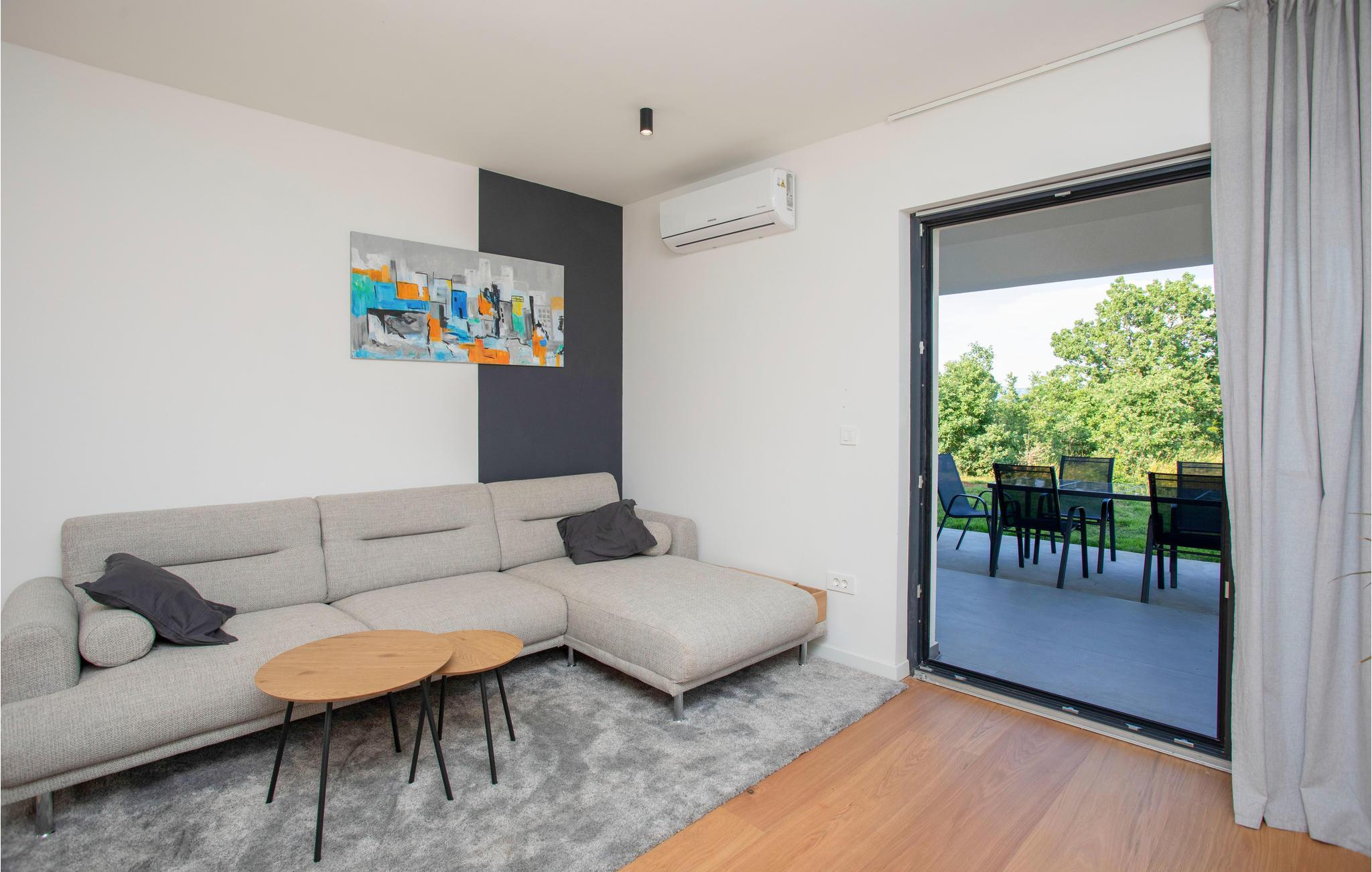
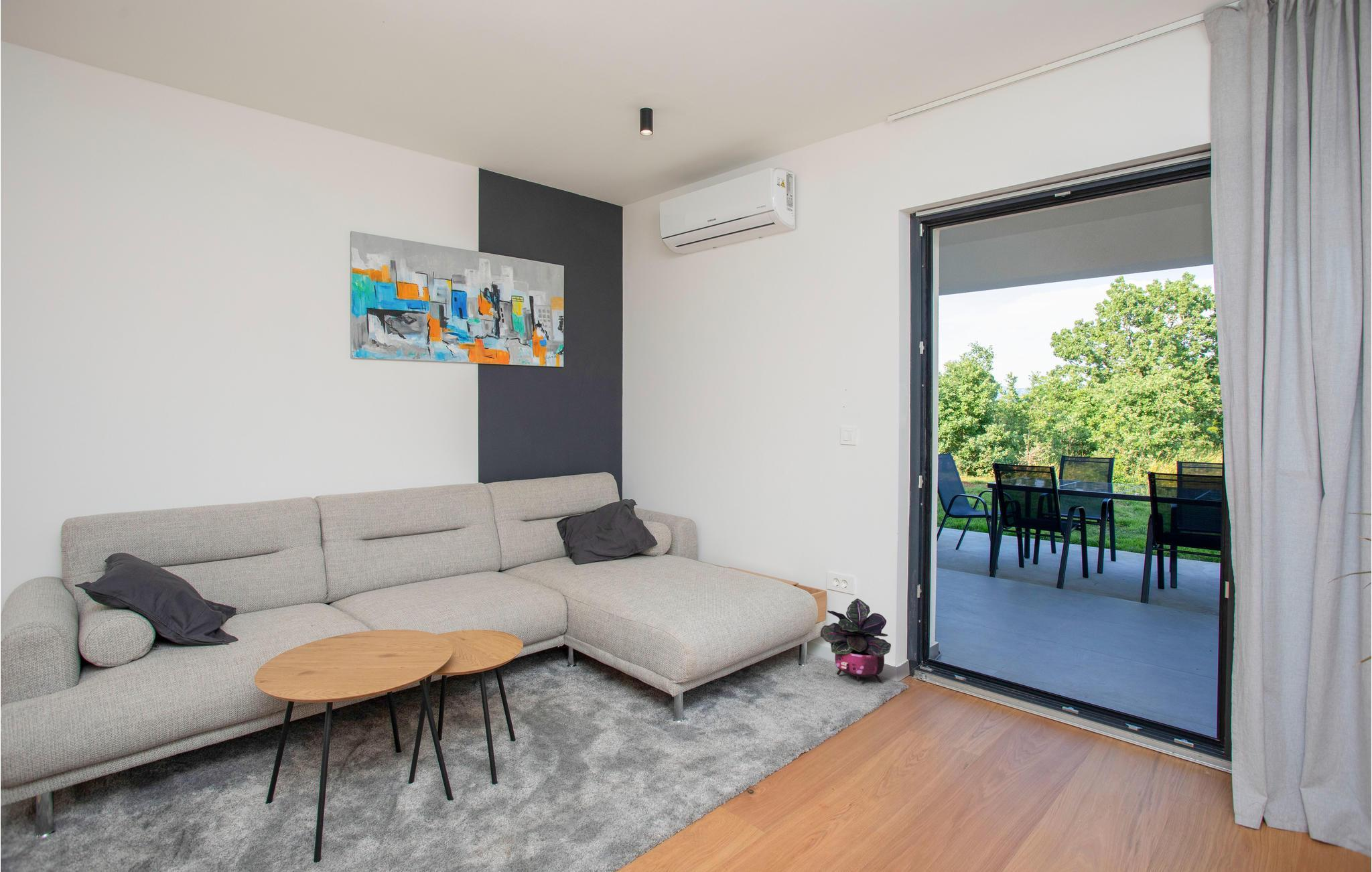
+ potted plant [820,598,892,683]
